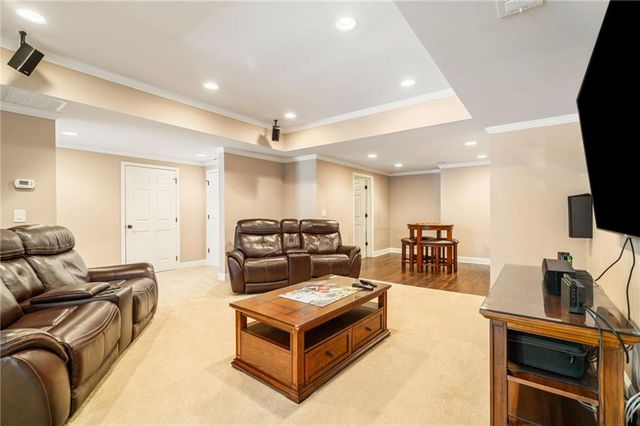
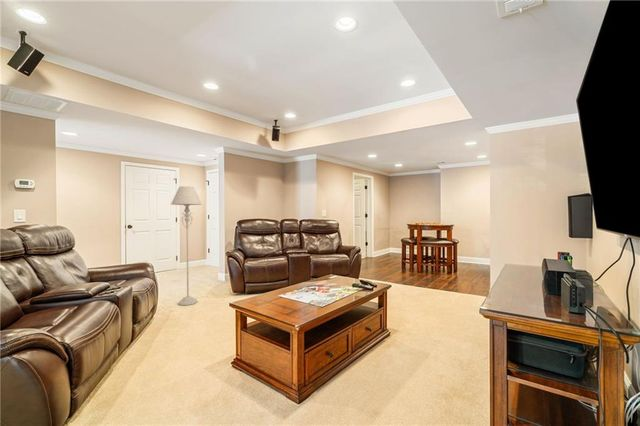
+ floor lamp [170,185,203,306]
